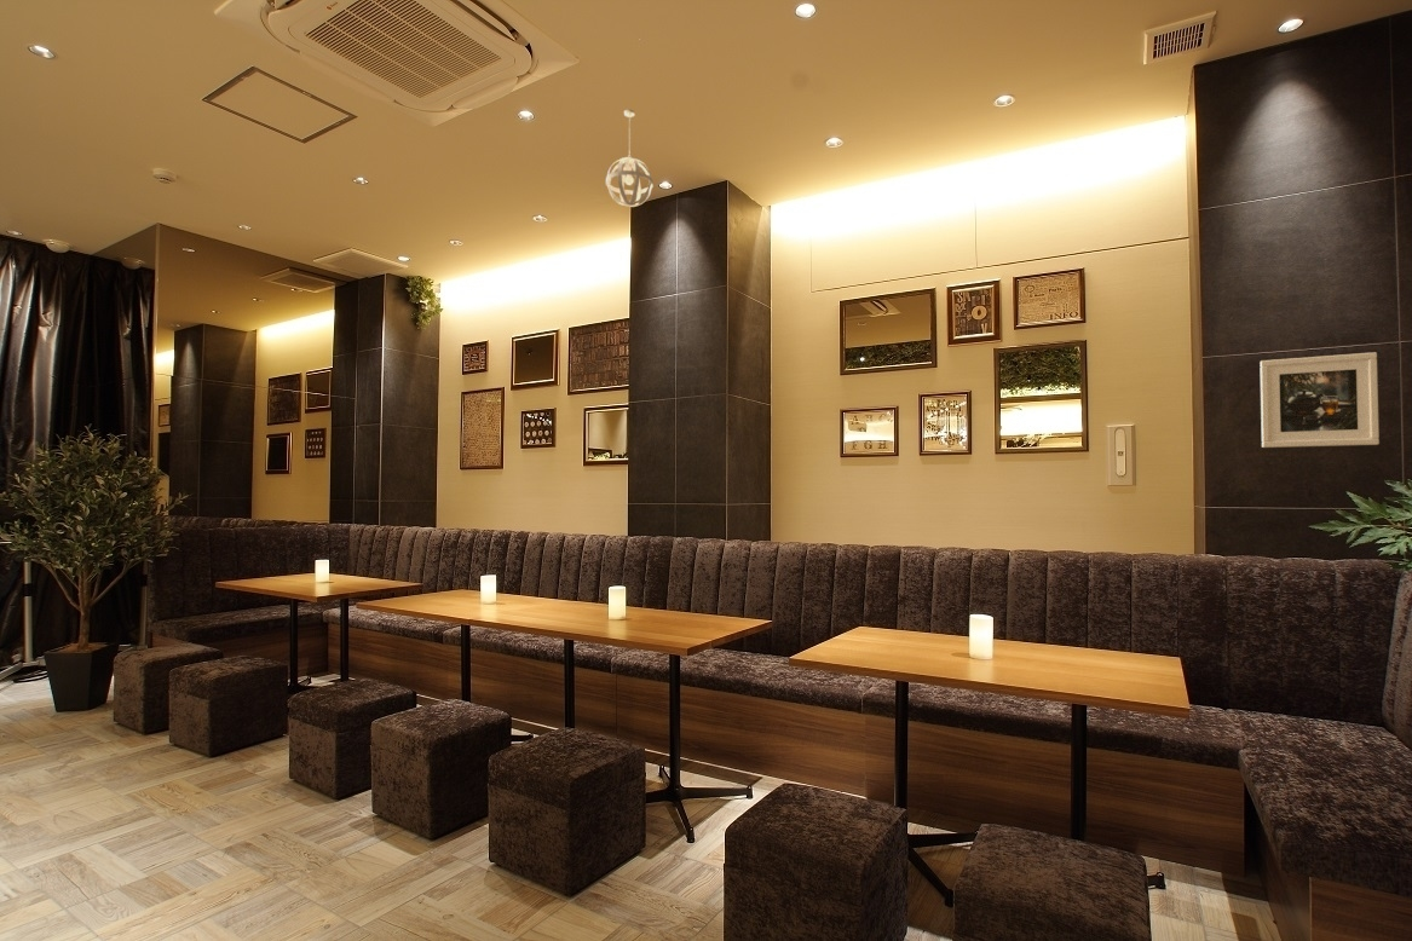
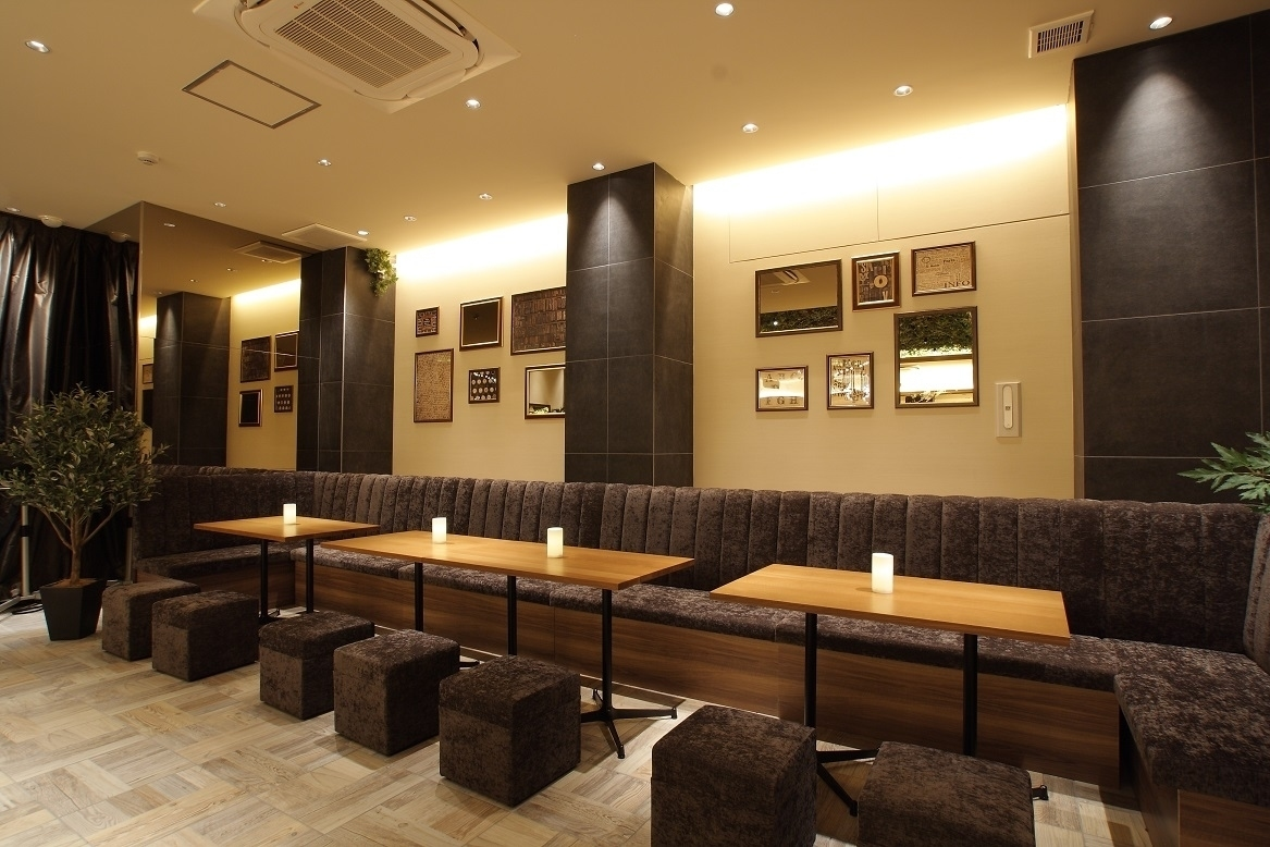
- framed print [1258,351,1381,449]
- pendant light [605,109,655,208]
